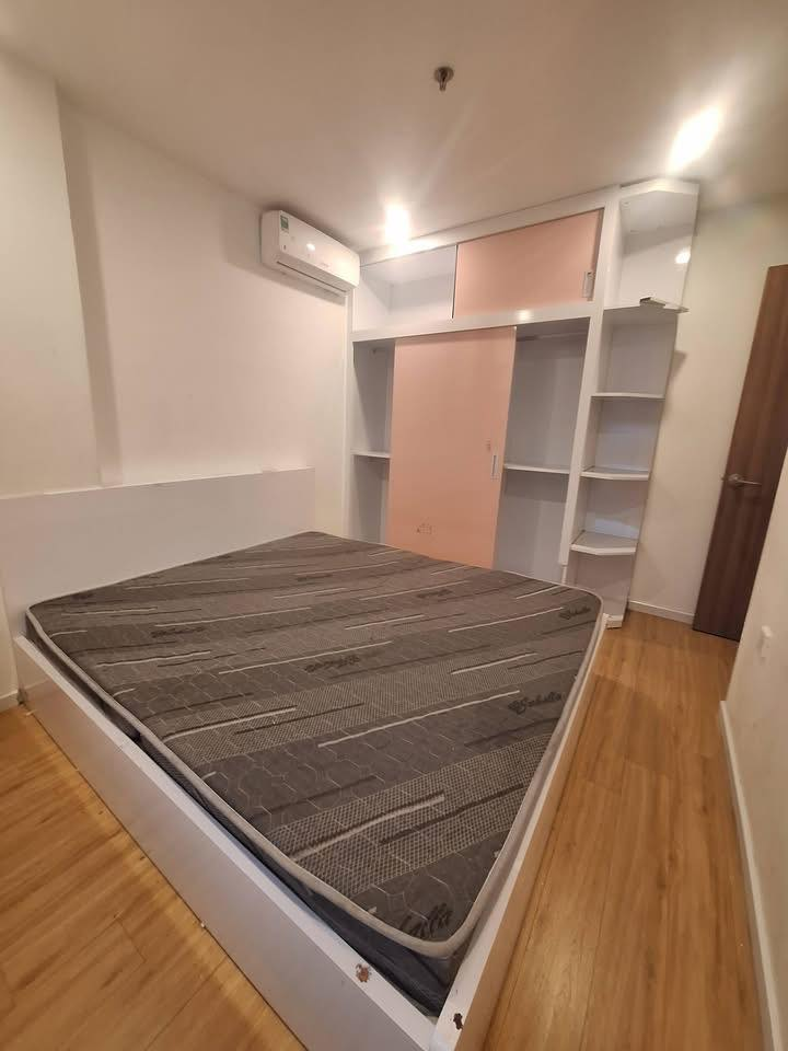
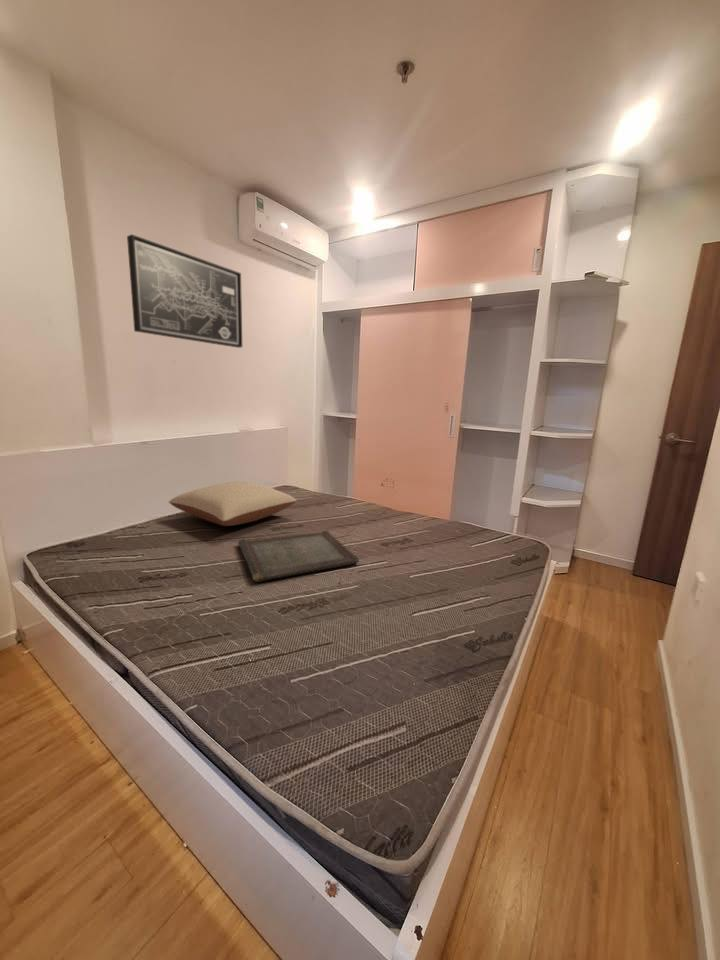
+ pillow [168,480,298,527]
+ serving tray [237,530,360,583]
+ wall art [126,234,243,349]
